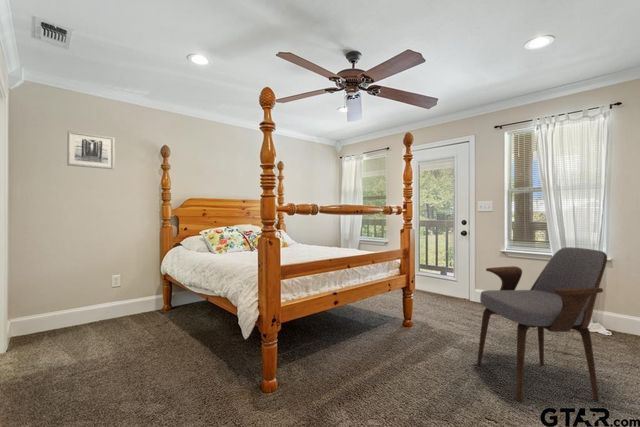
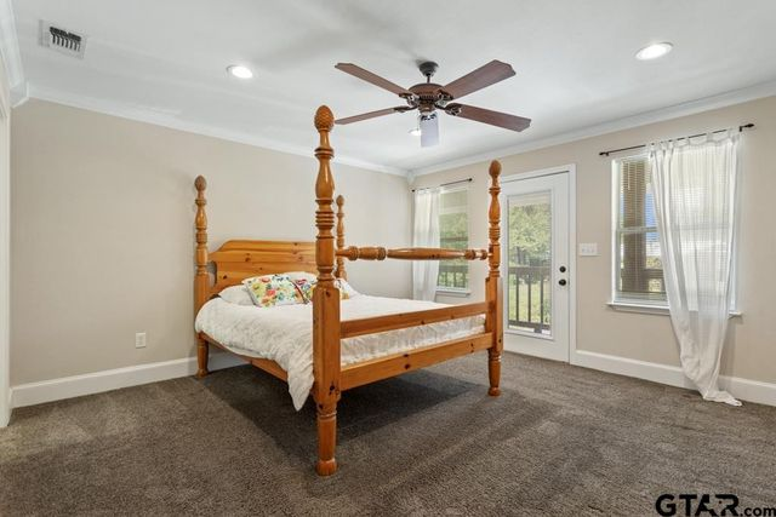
- armchair [476,246,608,403]
- wall art [66,130,116,170]
